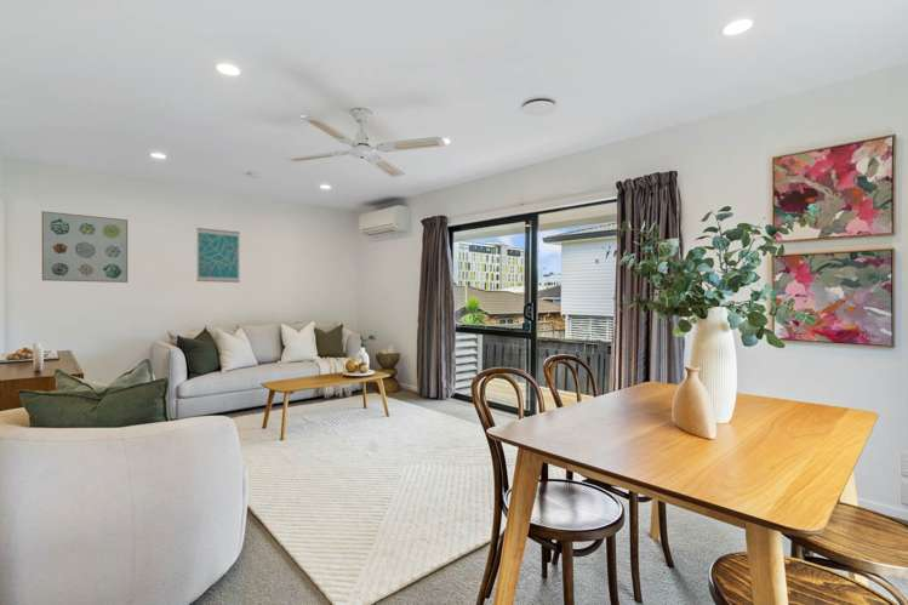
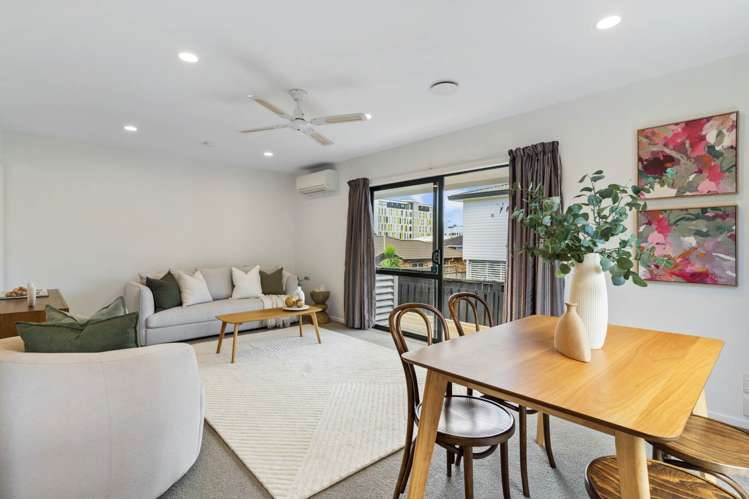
- wall art [40,210,129,284]
- wall art [195,227,241,284]
